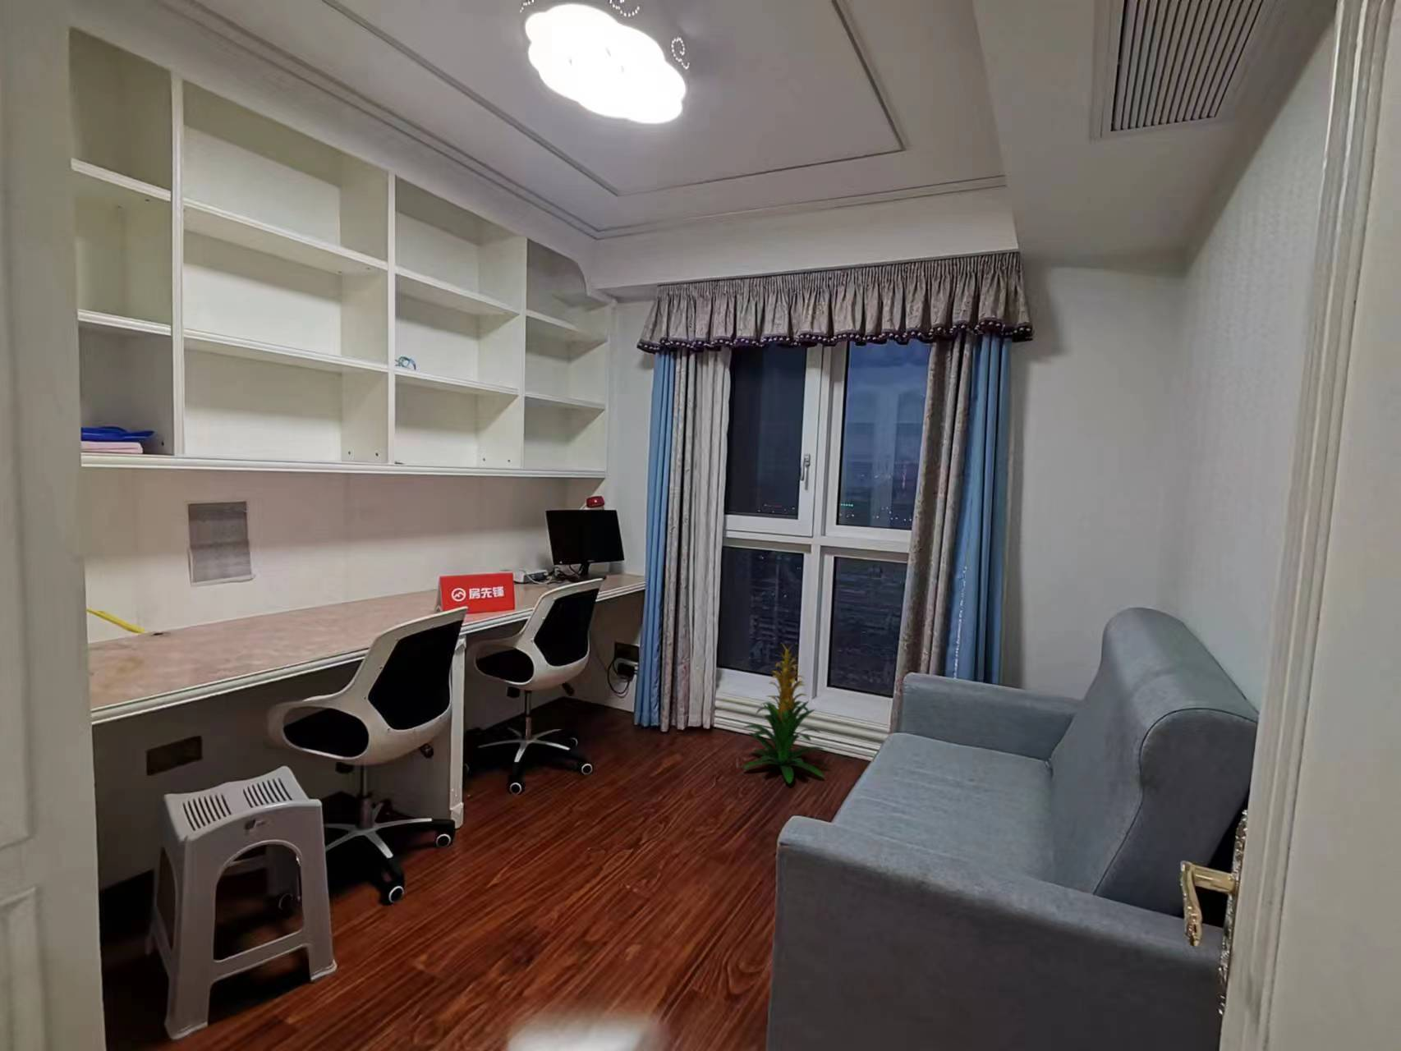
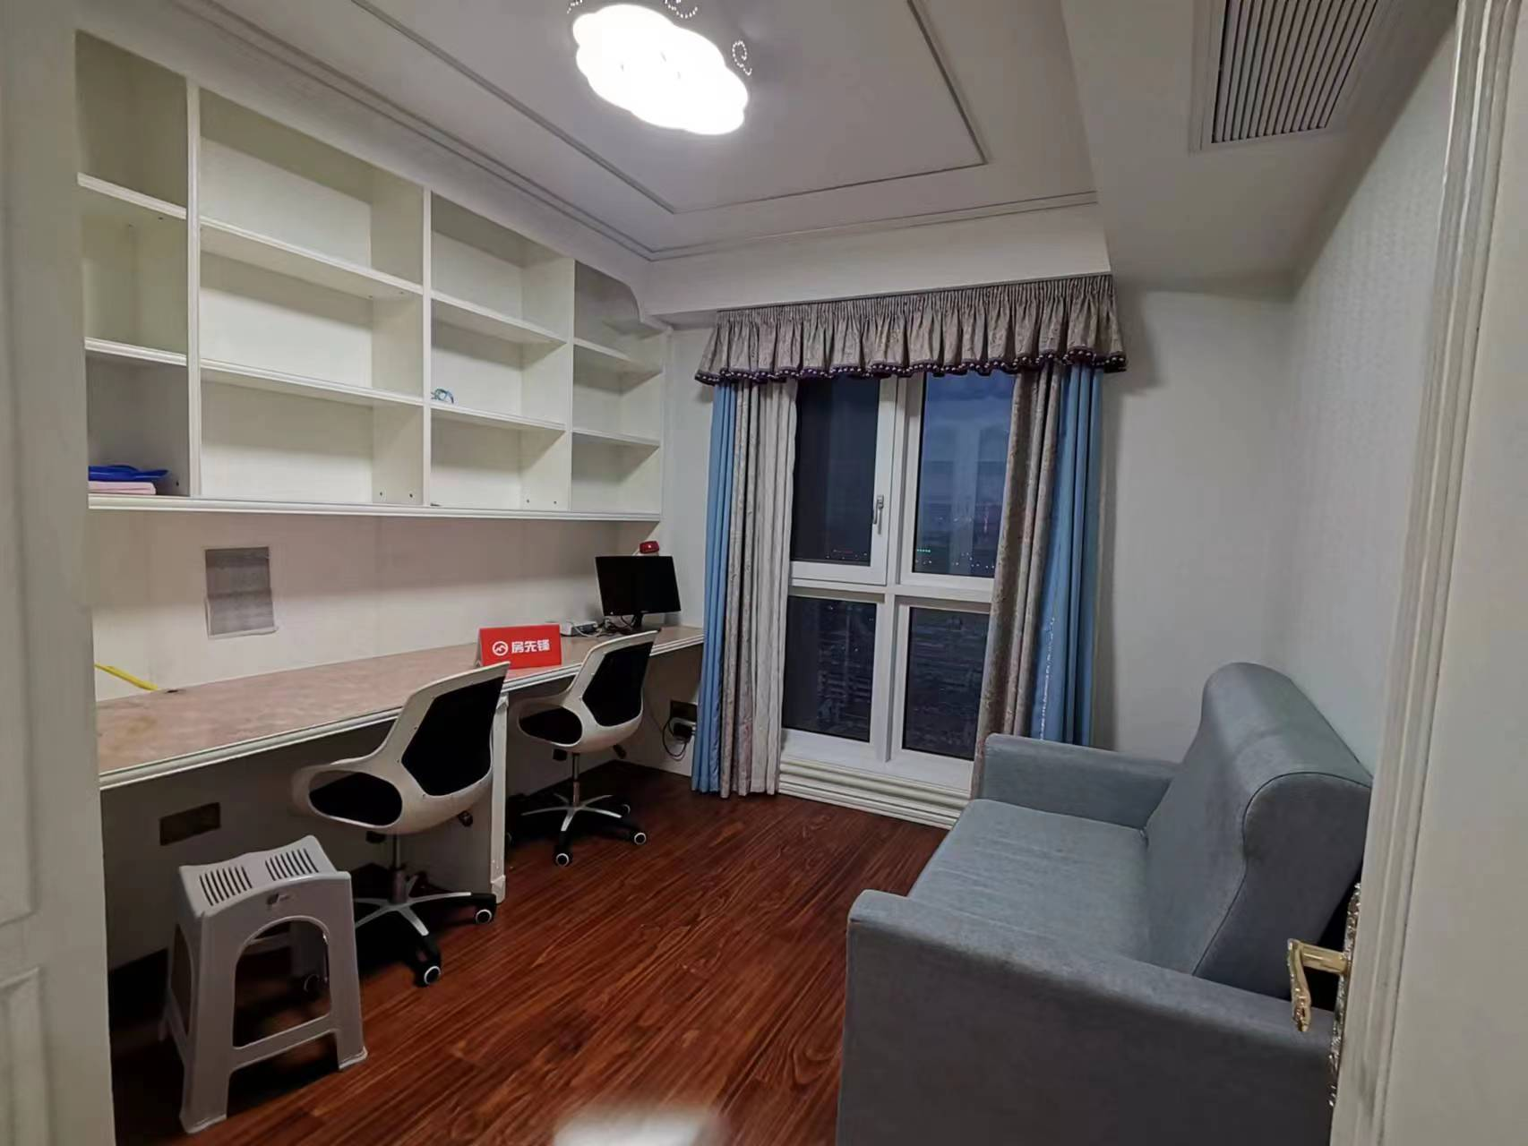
- indoor plant [742,643,826,784]
